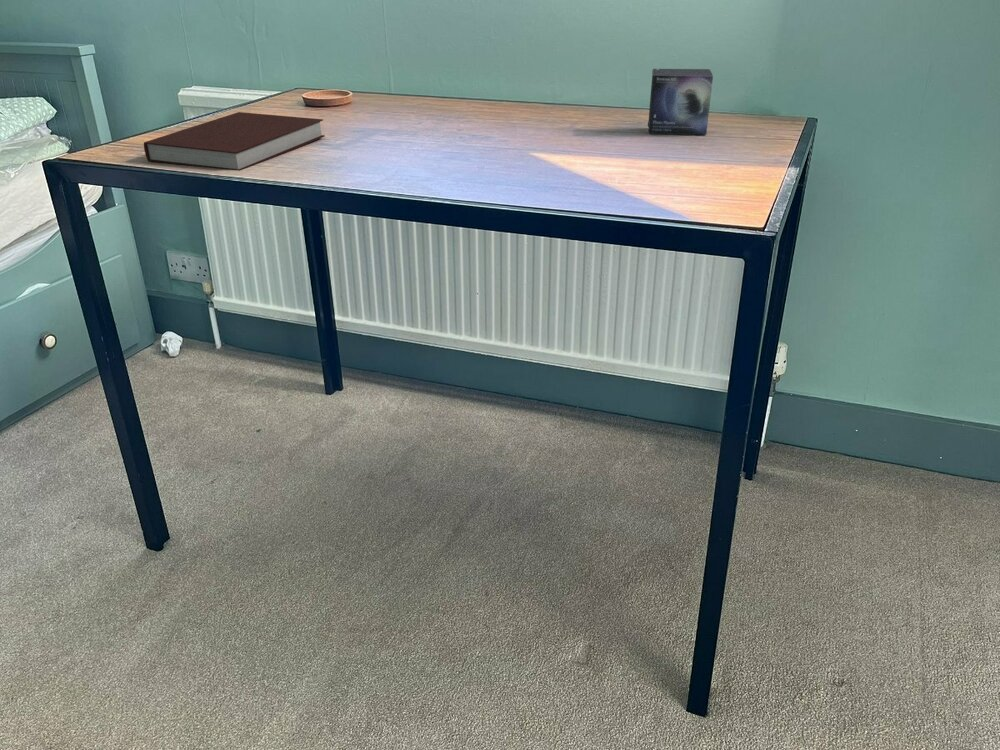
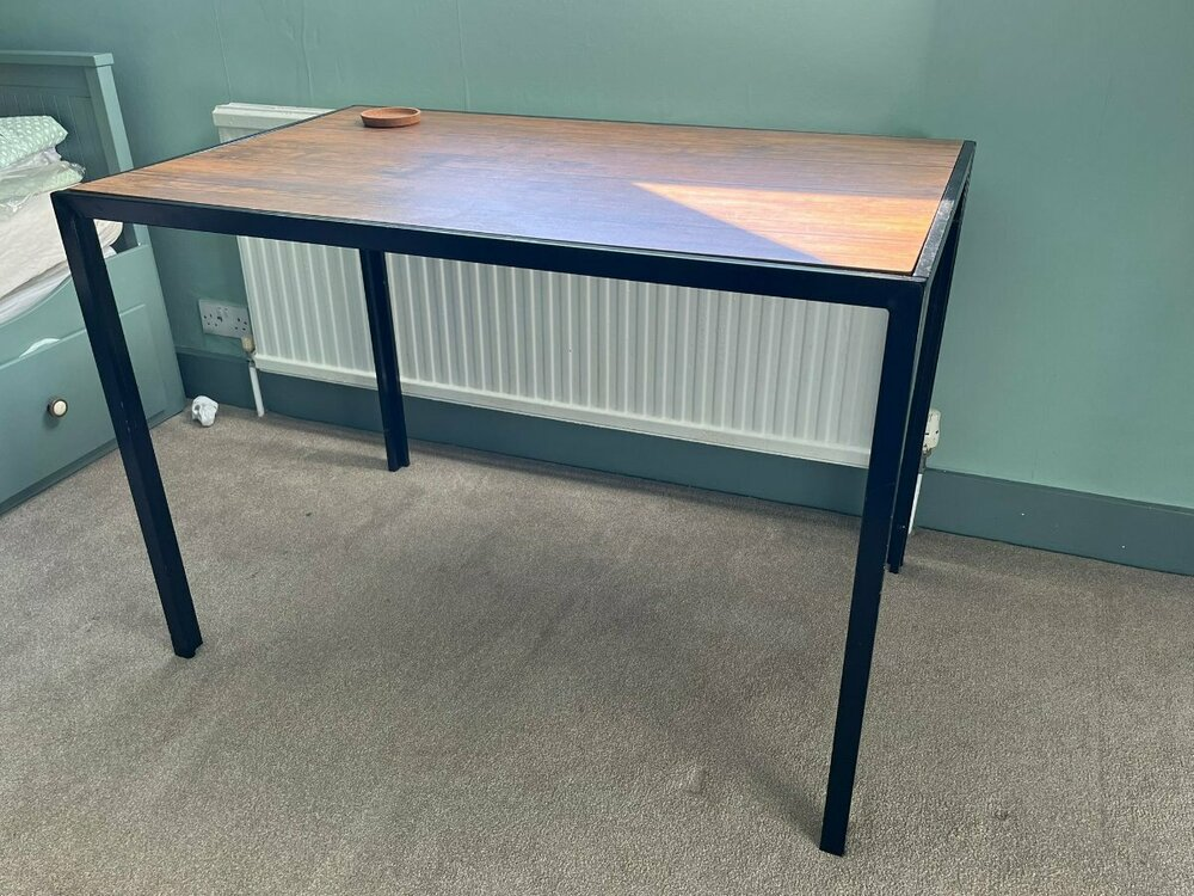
- notebook [143,111,326,172]
- small box [647,68,714,136]
